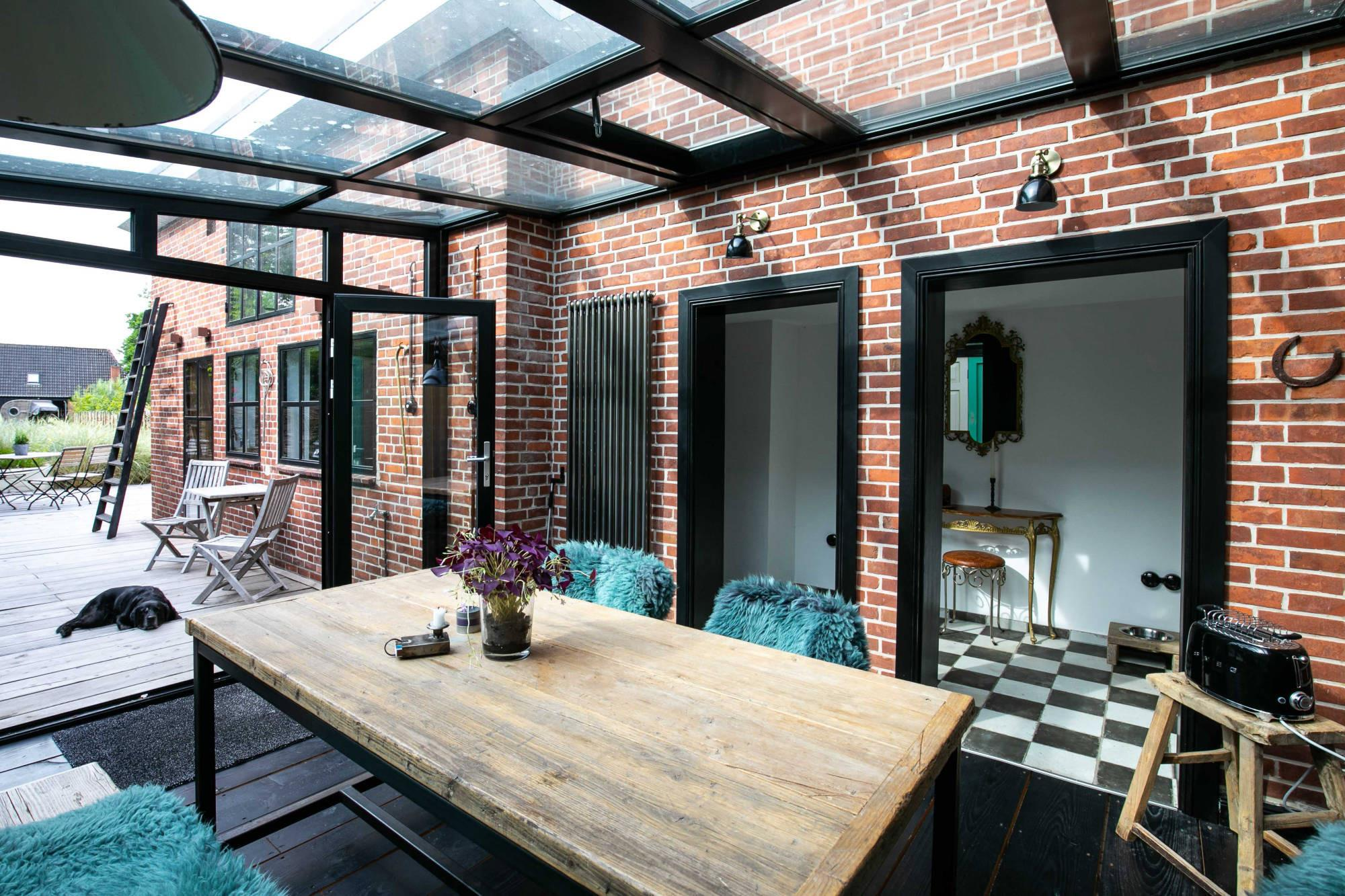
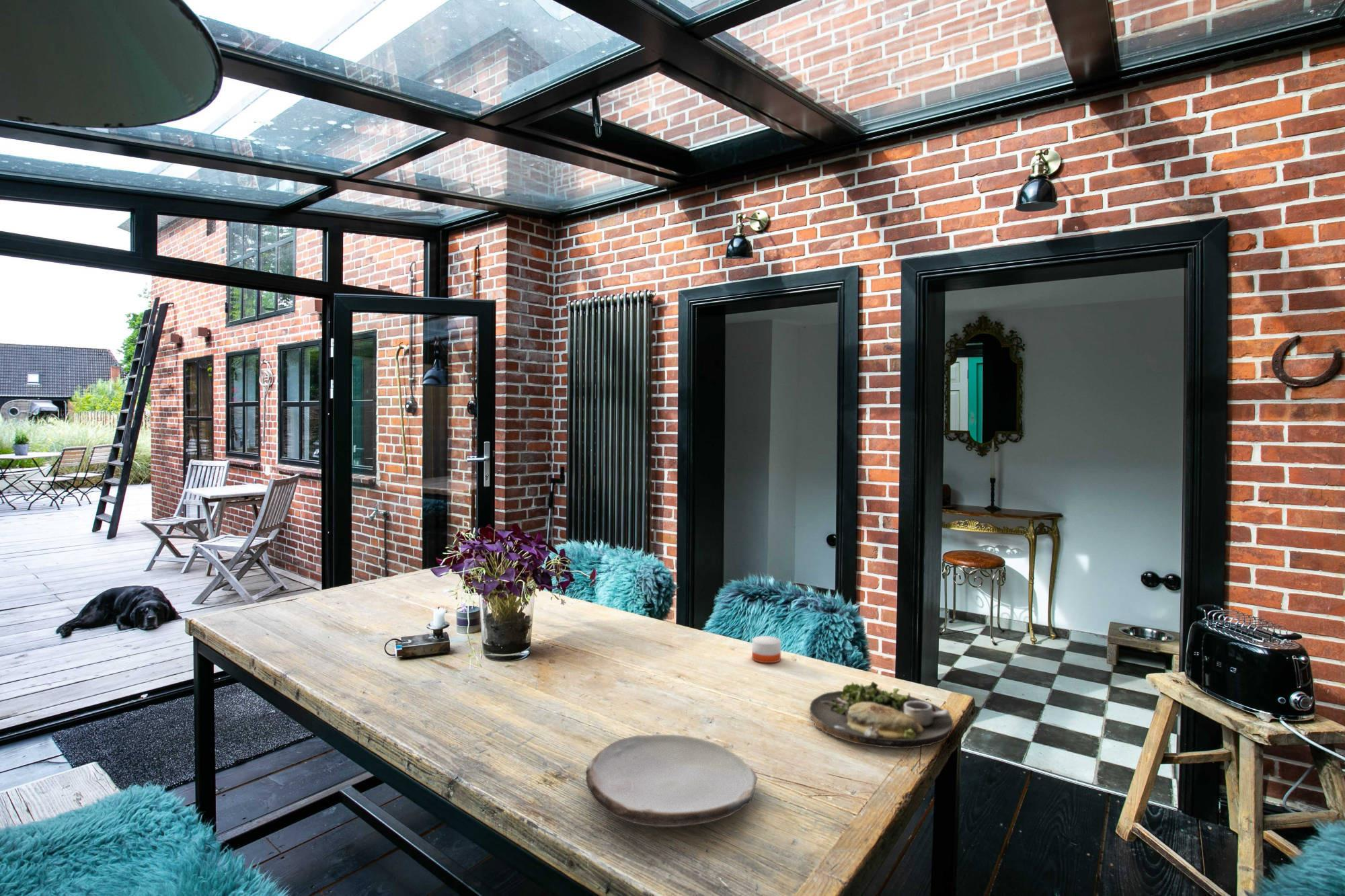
+ plate [585,734,758,827]
+ candle [751,618,781,663]
+ dinner plate [809,681,954,749]
